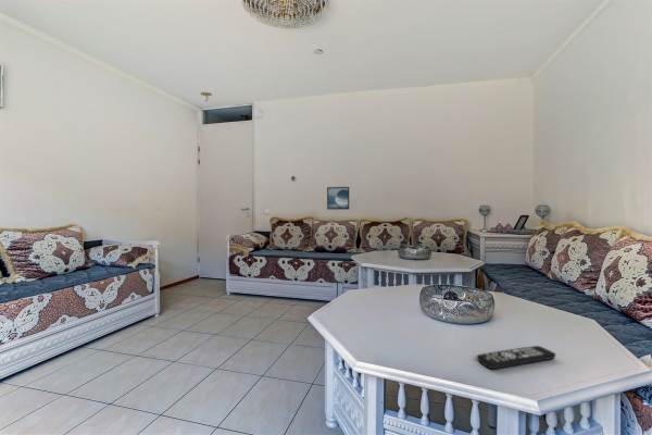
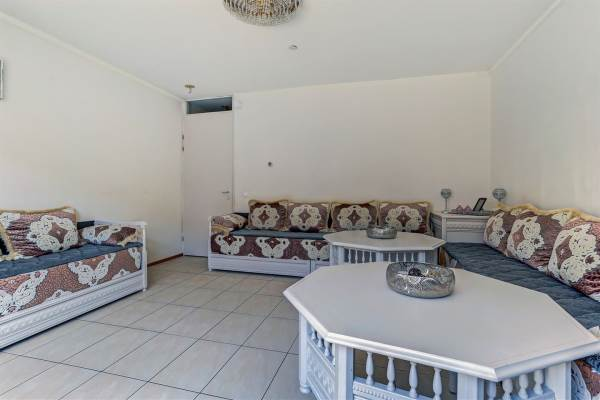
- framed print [326,186,350,211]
- remote control [476,345,556,370]
